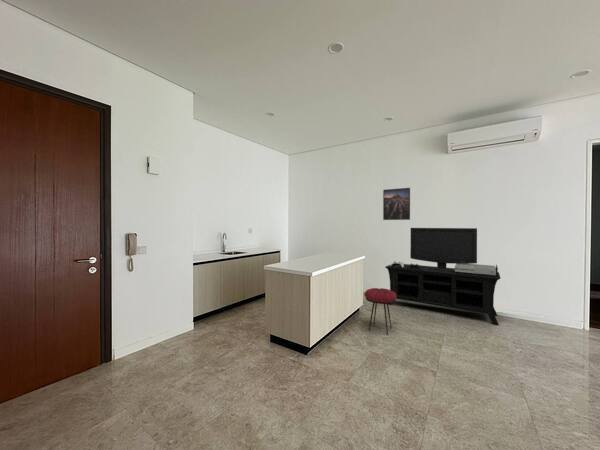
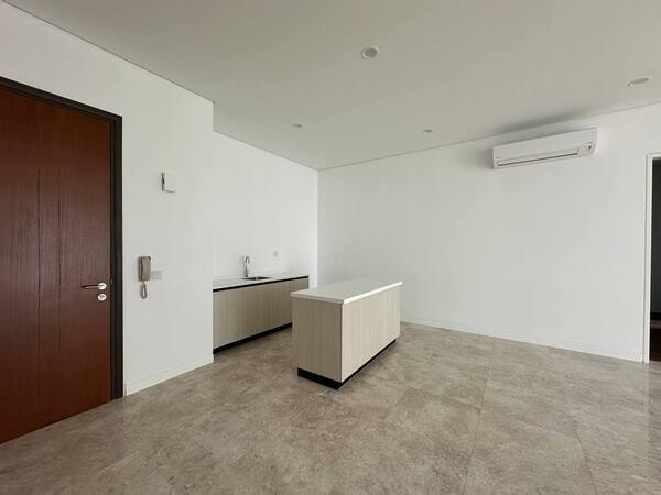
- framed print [382,187,411,221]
- stool [364,287,397,336]
- media console [384,227,502,326]
